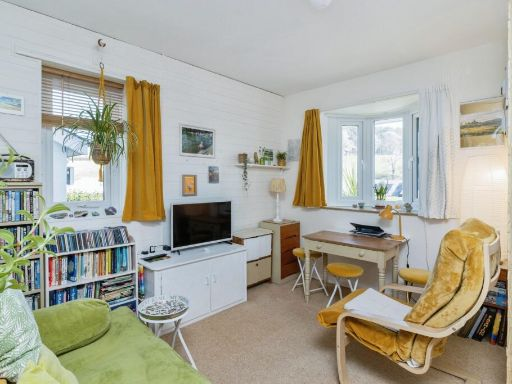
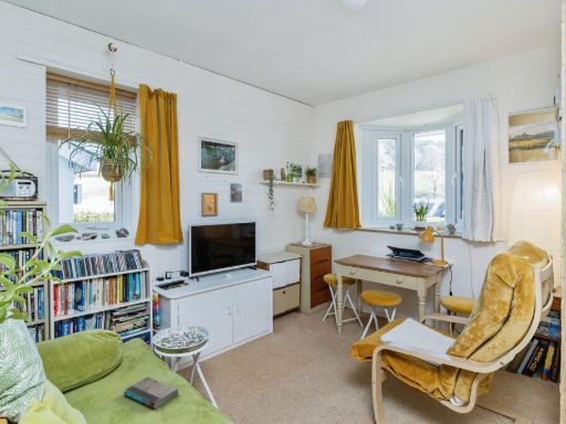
+ book [122,377,179,410]
